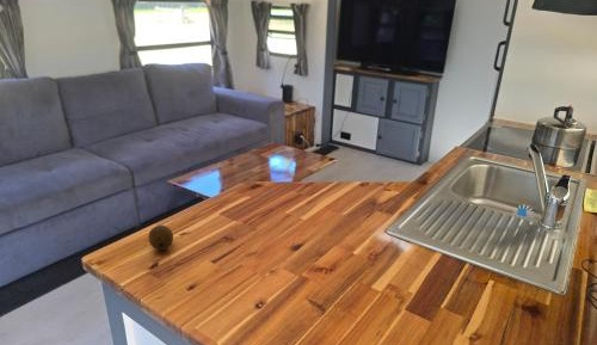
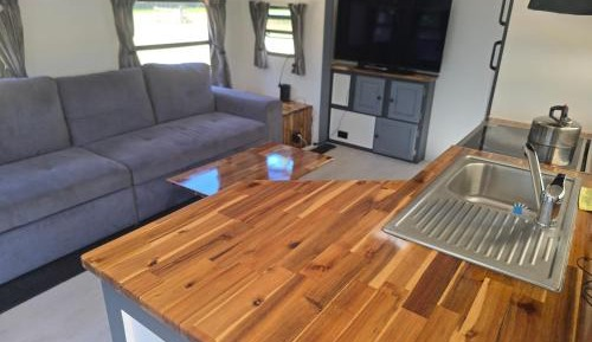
- fruit [148,224,174,251]
